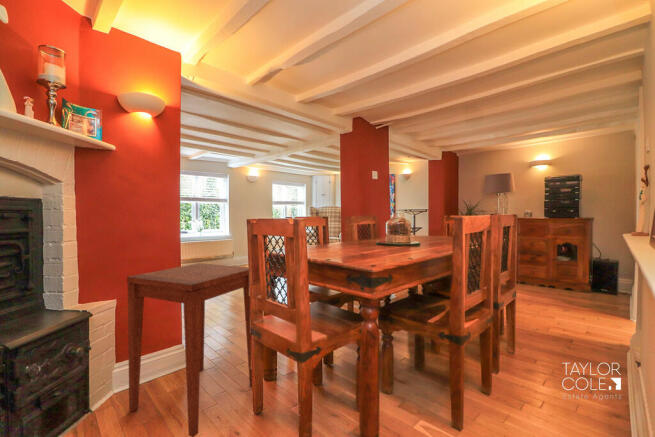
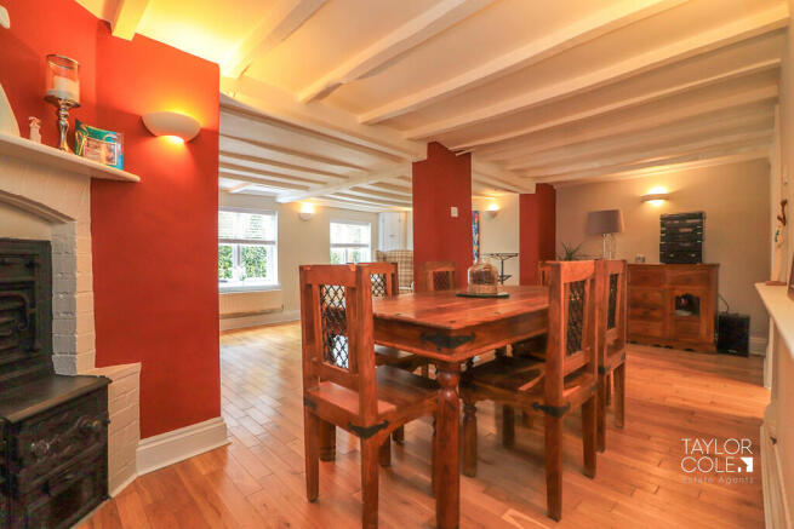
- side table [126,262,253,437]
